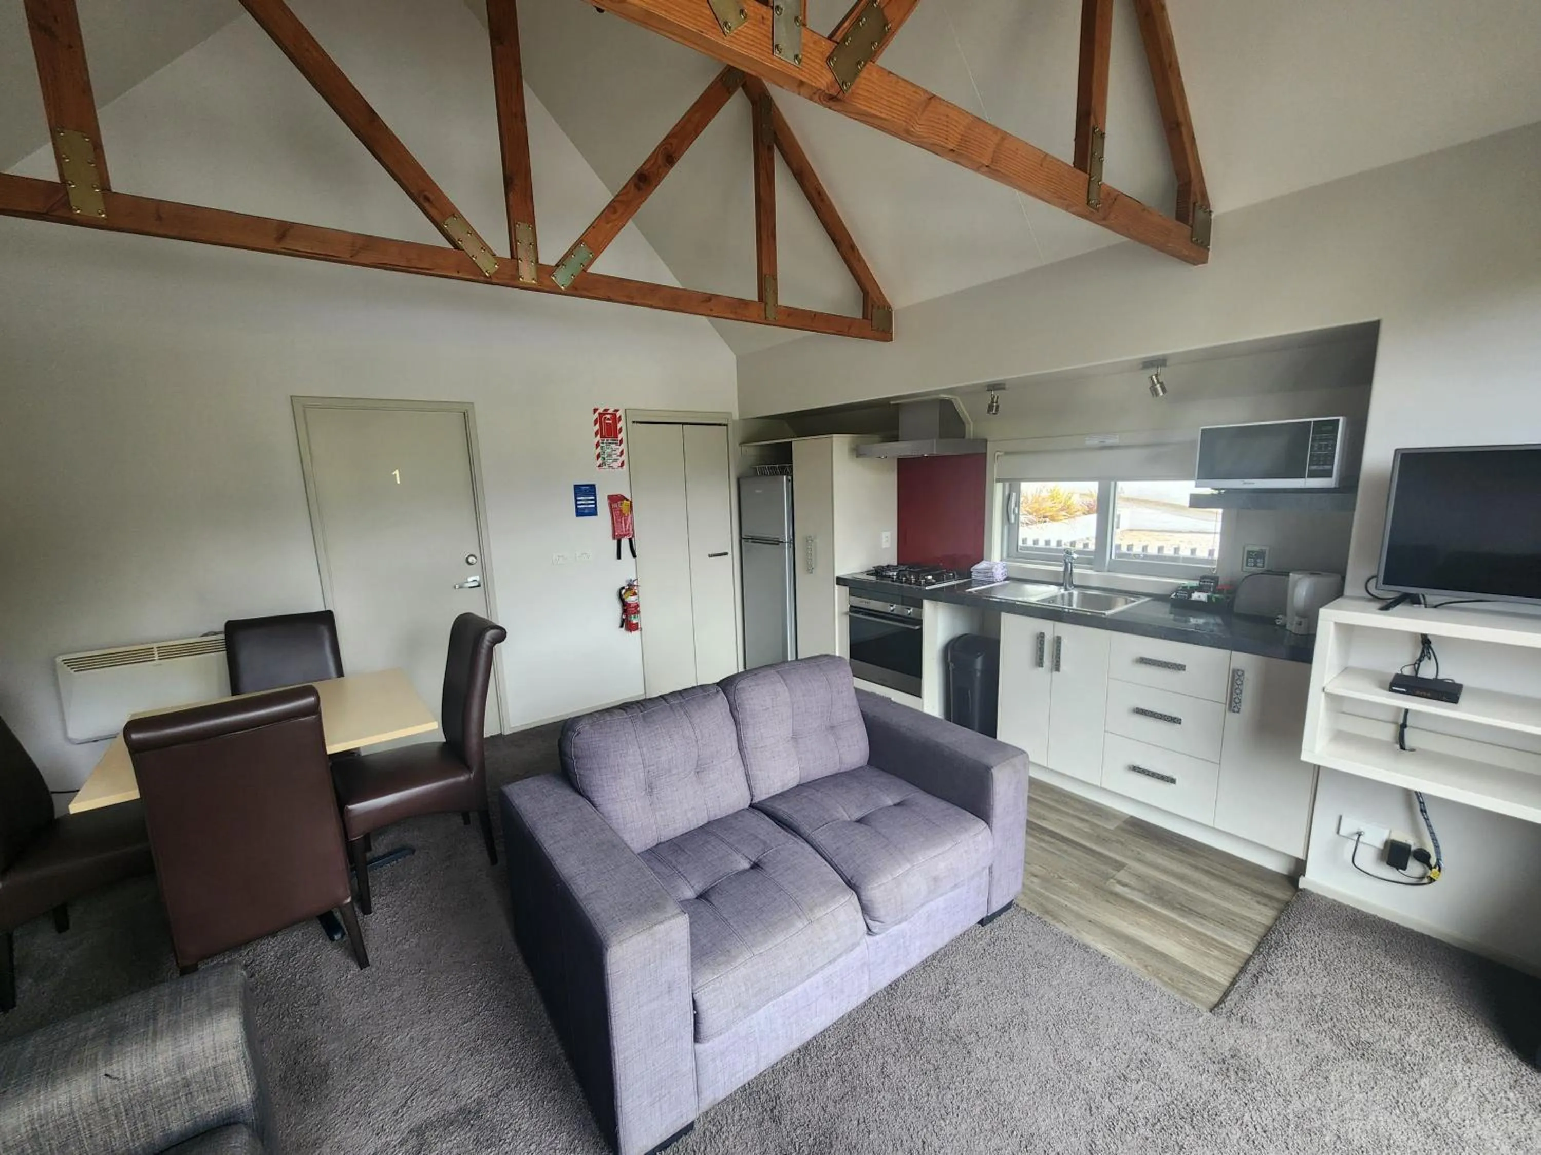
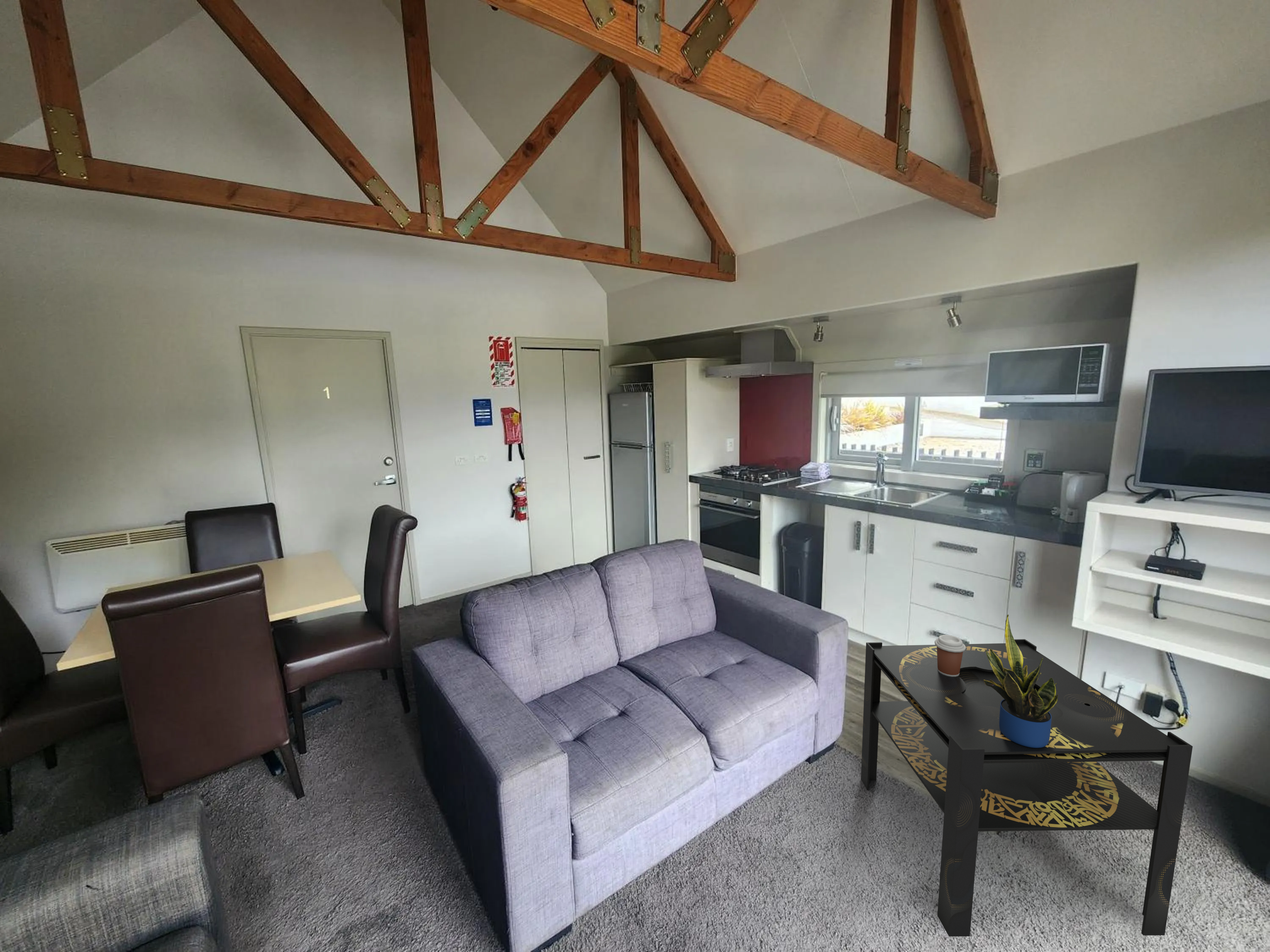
+ side table [861,639,1193,937]
+ coffee cup [934,634,966,677]
+ potted plant [984,614,1058,748]
